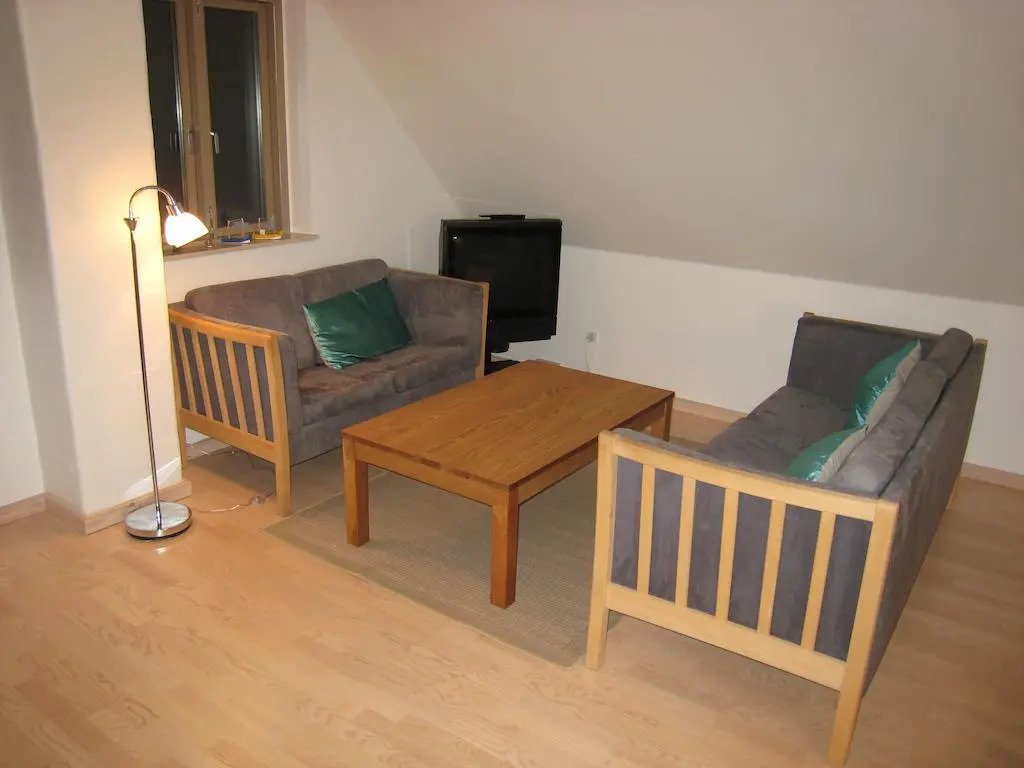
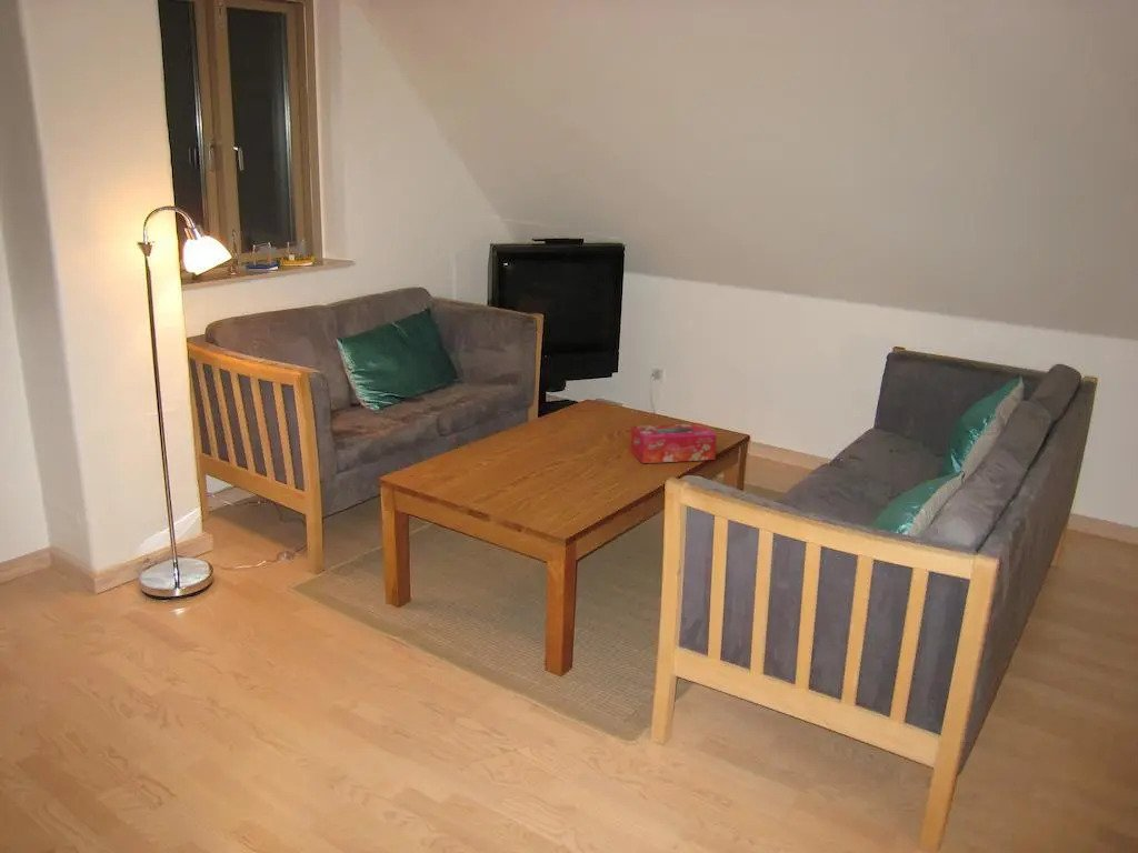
+ tissue box [629,422,718,464]
